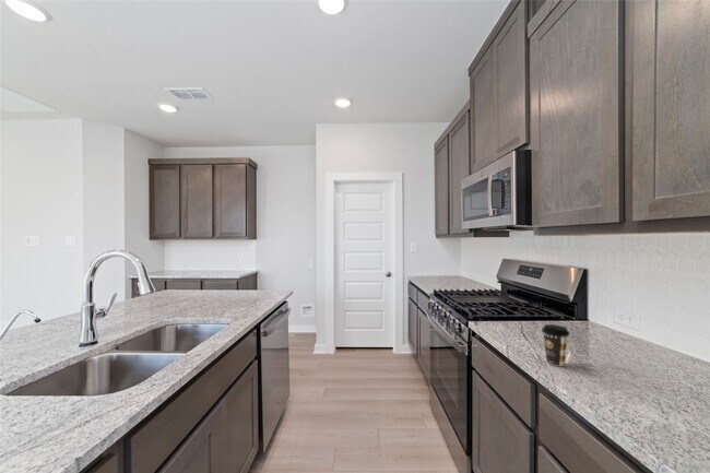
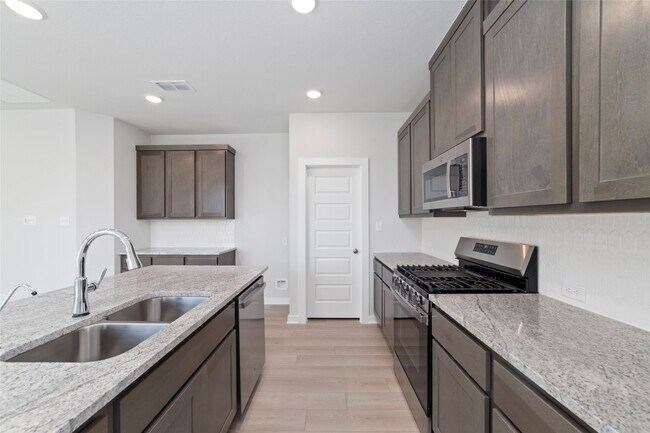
- coffee cup [541,323,570,367]
